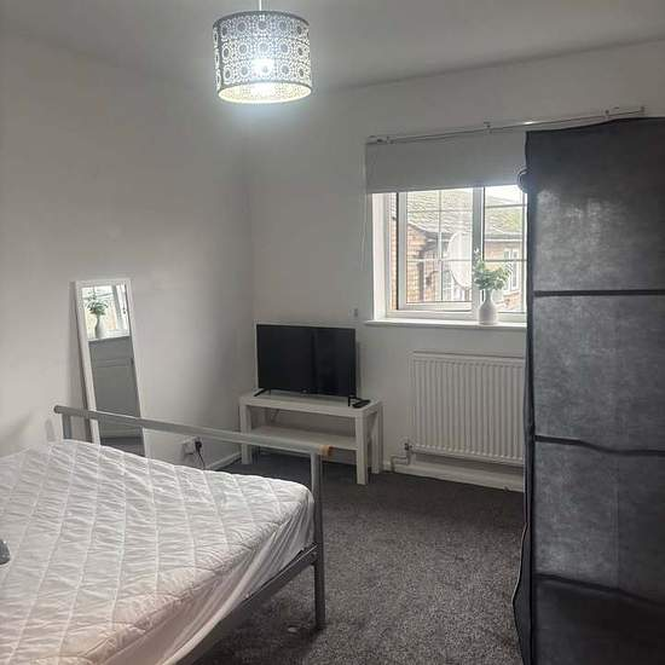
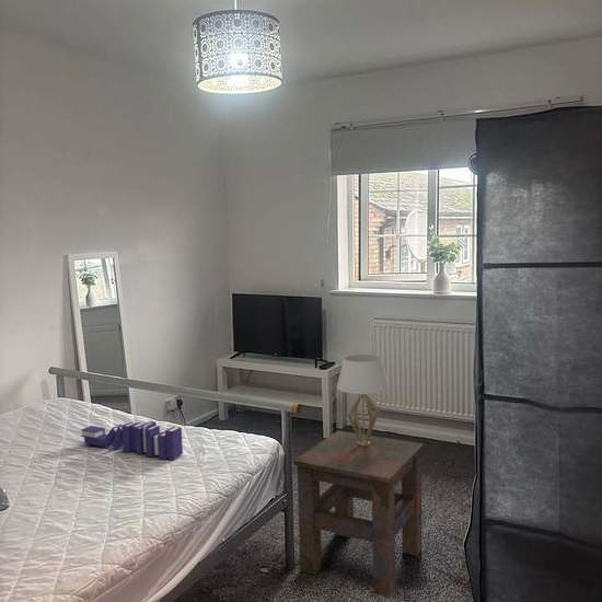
+ side table [292,430,425,599]
+ table lamp [336,354,391,447]
+ book [80,420,184,461]
